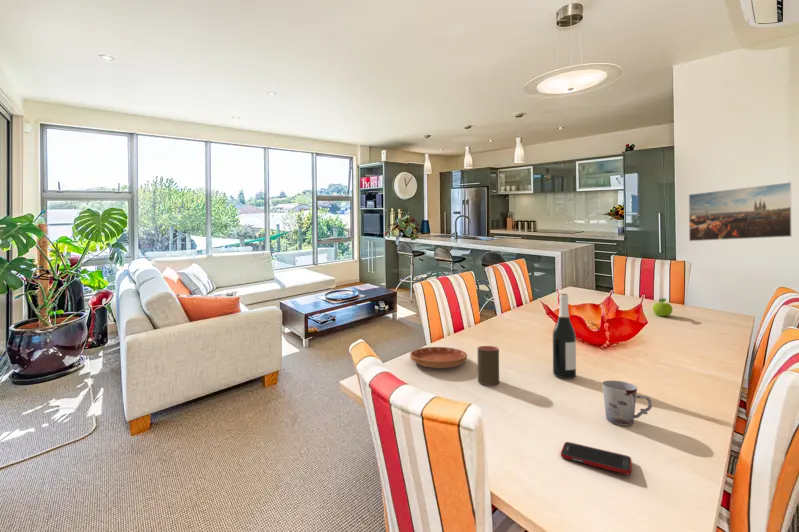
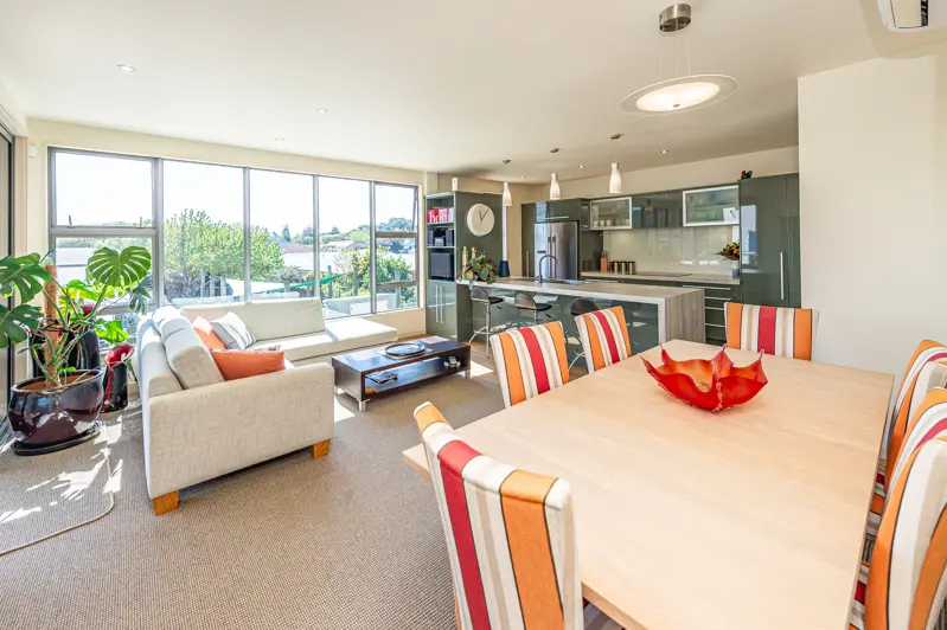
- saucer [409,346,468,369]
- cup [477,345,500,386]
- fruit [652,297,673,317]
- wine bottle [552,293,577,380]
- cell phone [560,441,633,475]
- cup [601,380,653,427]
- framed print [688,181,793,242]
